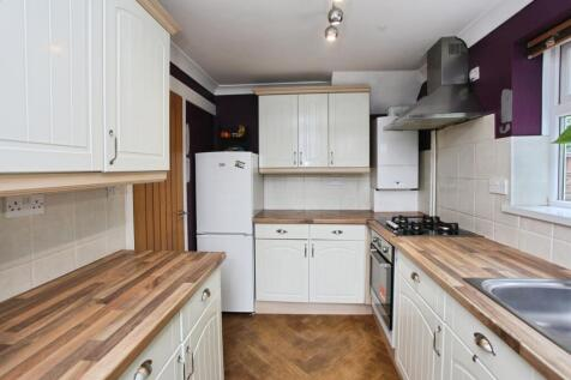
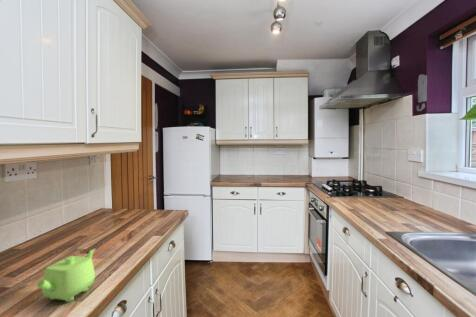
+ teapot [36,248,96,303]
